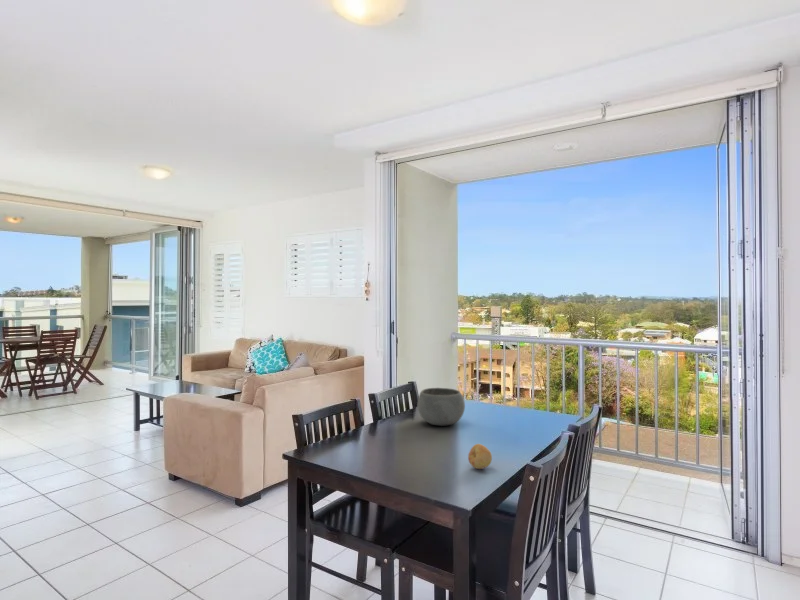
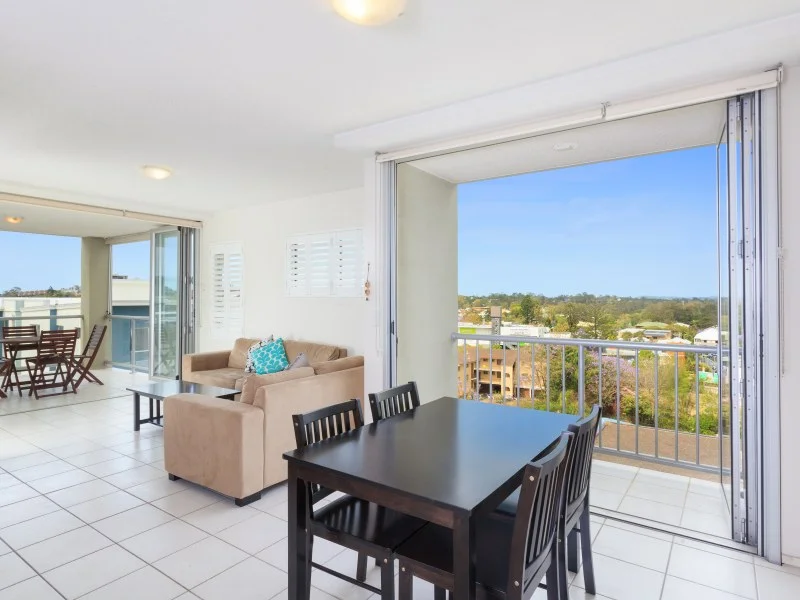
- fruit [467,443,493,470]
- bowl [416,387,466,427]
